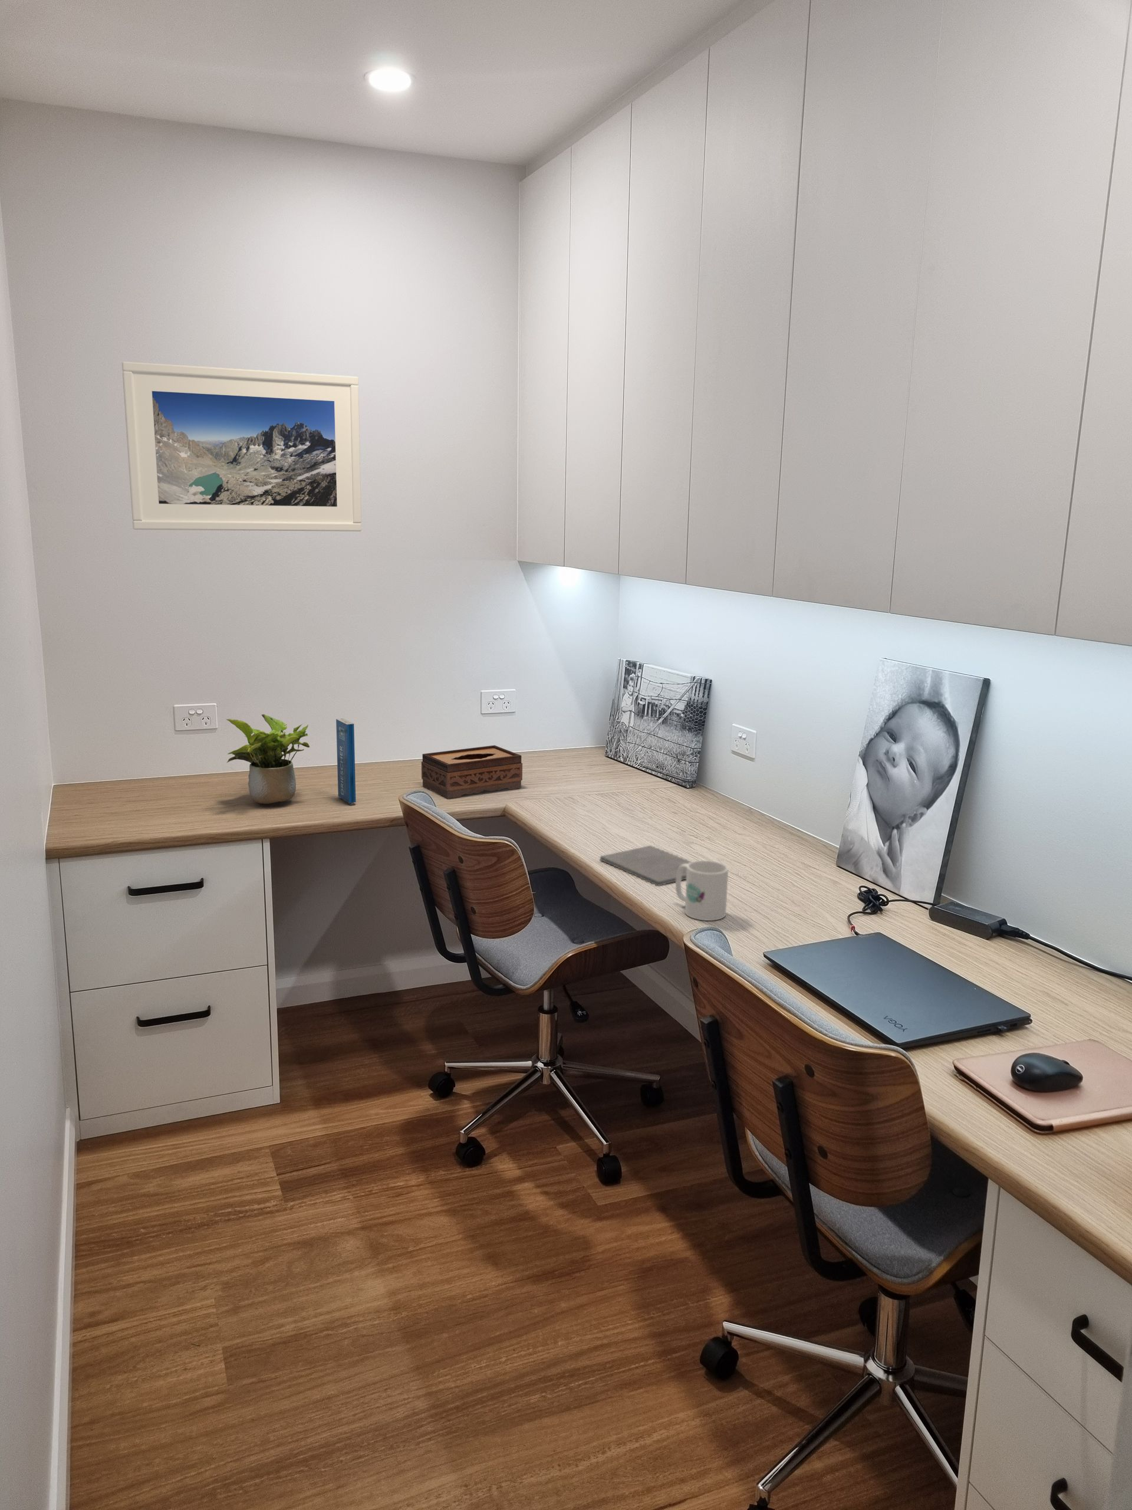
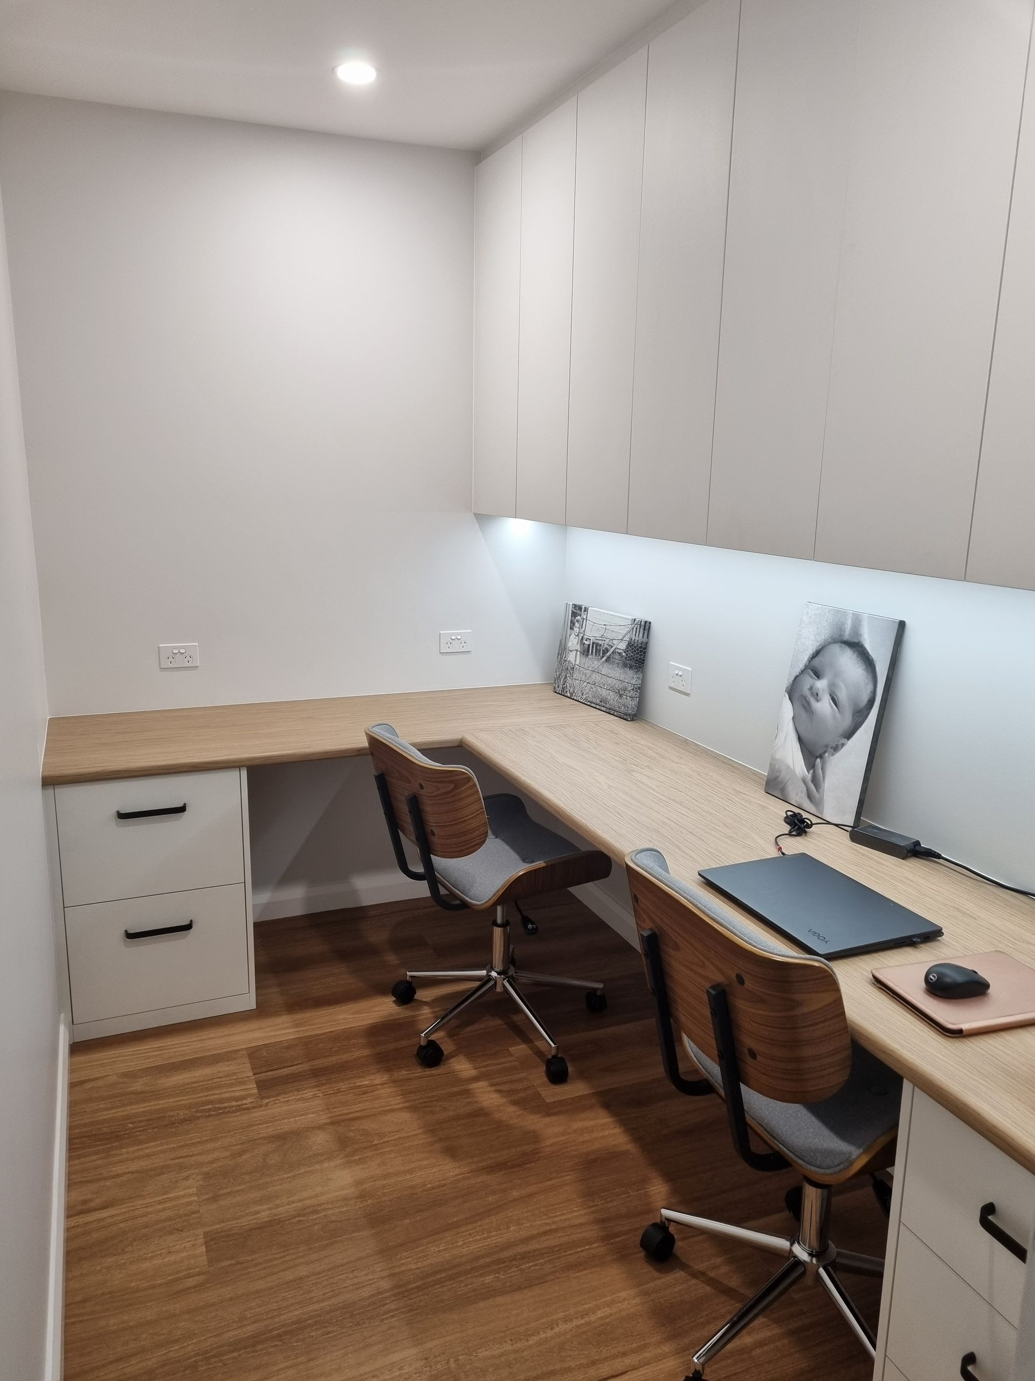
- tissue box [421,745,523,799]
- notepad [599,844,692,887]
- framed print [121,361,361,531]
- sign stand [335,718,356,806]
- mug [675,860,729,921]
- potted plant [226,713,310,805]
